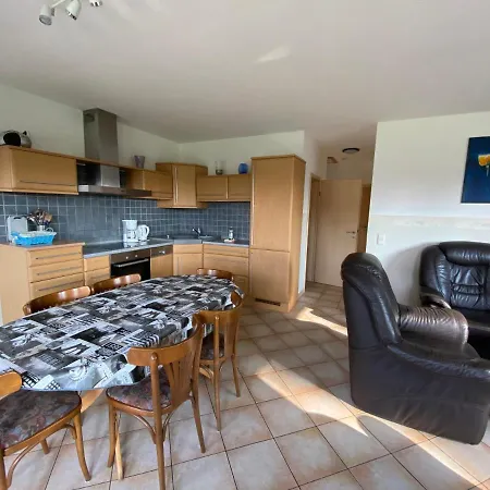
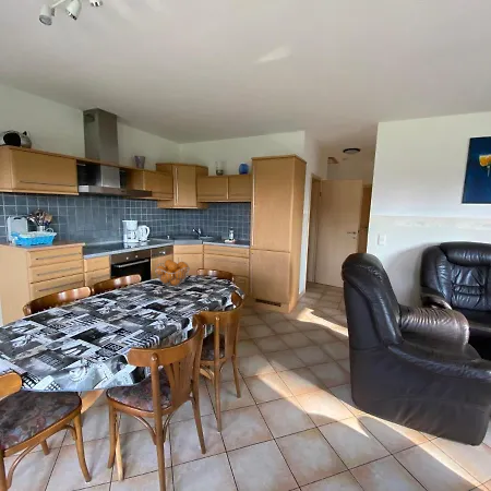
+ fruit basket [154,259,191,288]
